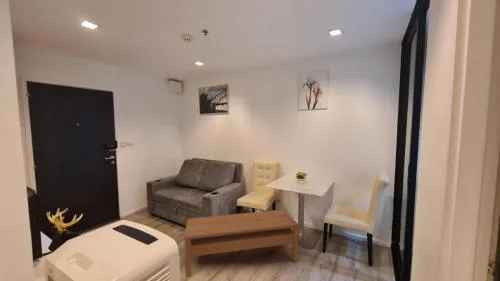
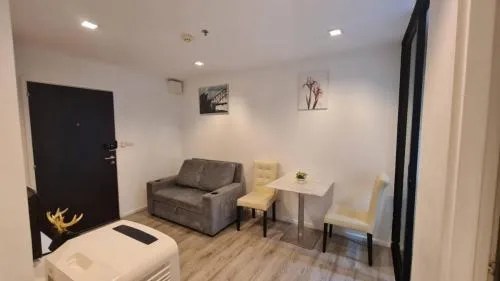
- coffee table [183,209,300,278]
